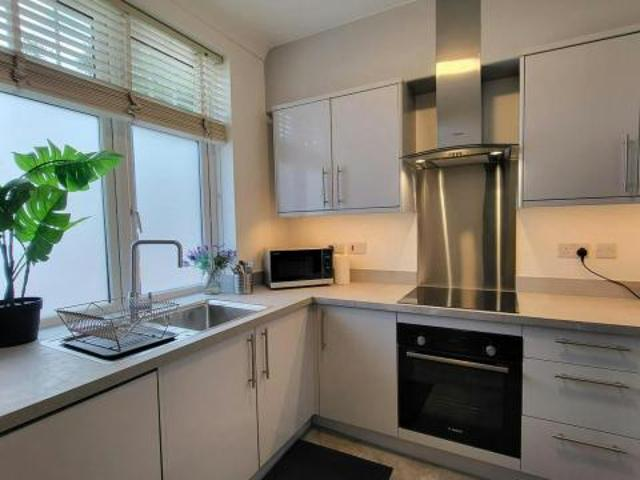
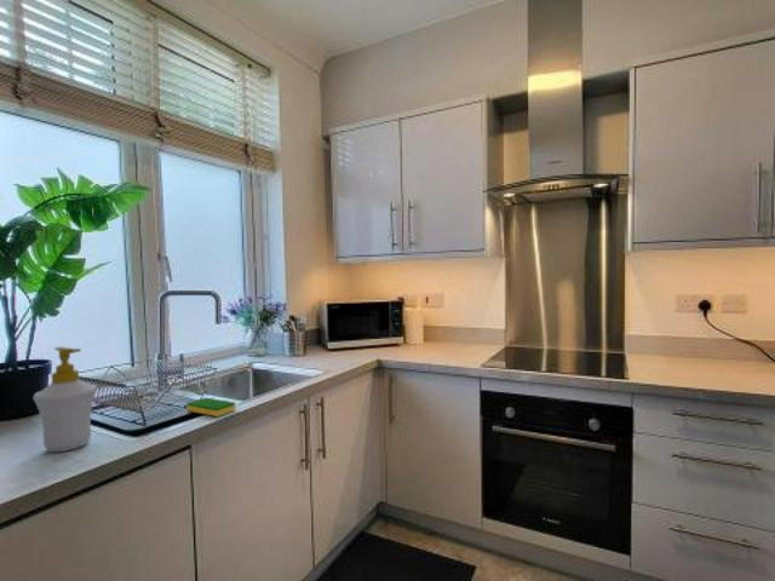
+ soap bottle [31,346,98,453]
+ dish sponge [185,396,236,418]
